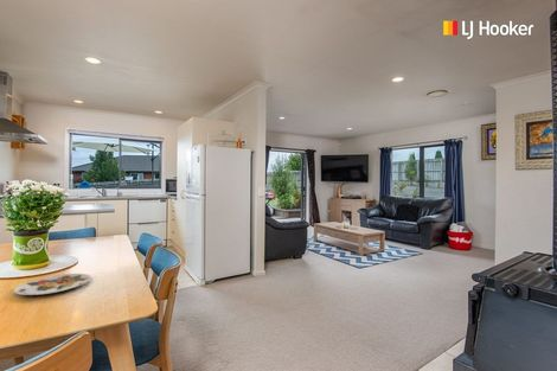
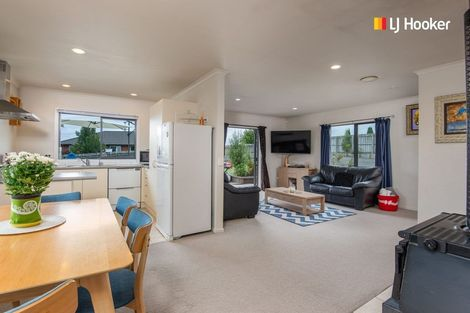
- plate [13,273,92,296]
